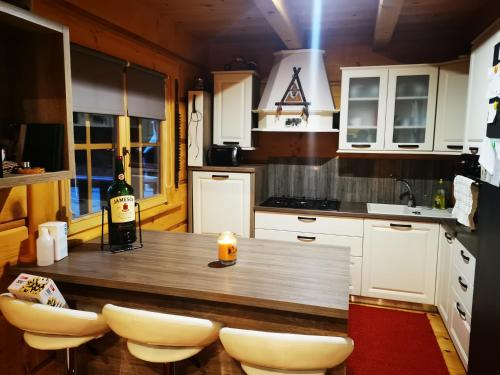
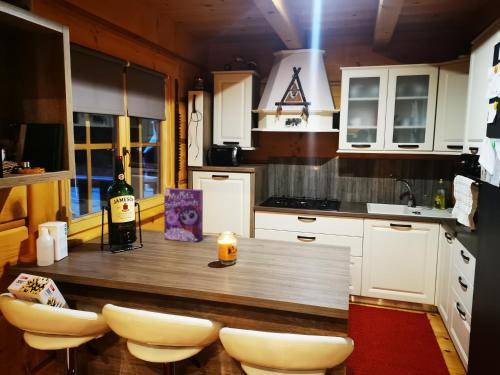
+ cereal box [163,187,204,243]
